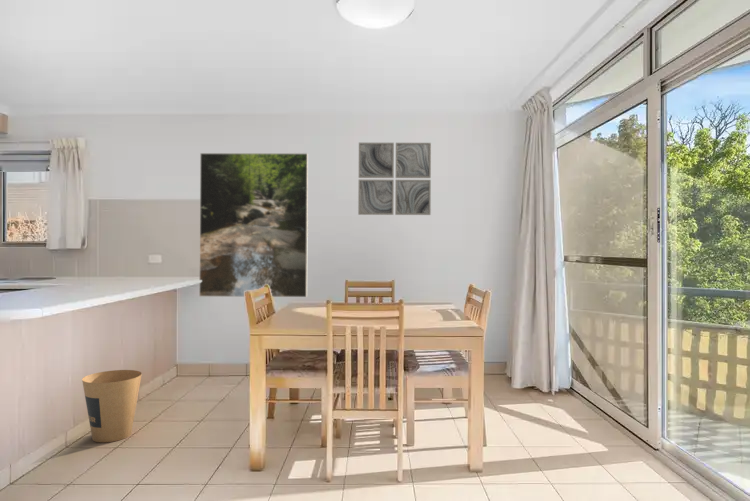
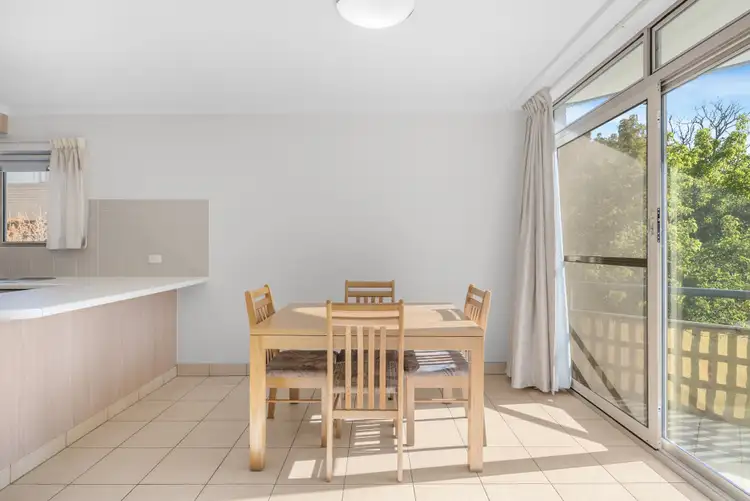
- trash can [81,369,143,444]
- wall art [357,142,432,216]
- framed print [198,152,309,298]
